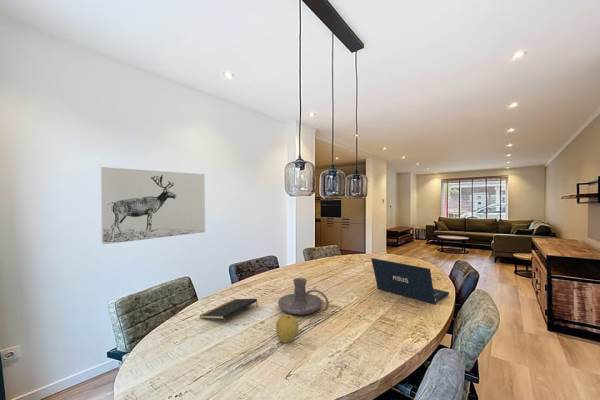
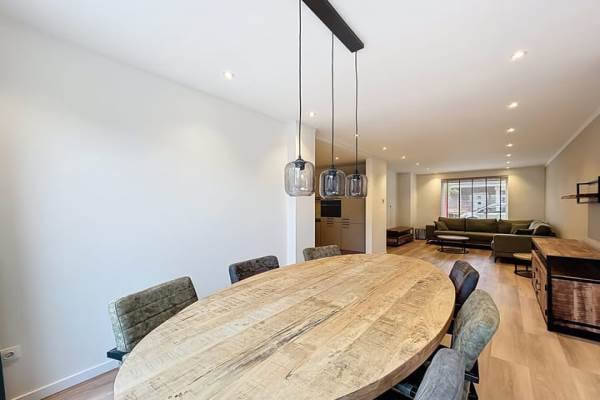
- fruit [275,313,299,344]
- notepad [198,298,259,320]
- laptop [370,257,450,305]
- candle holder [277,277,330,315]
- wall art [99,166,206,245]
